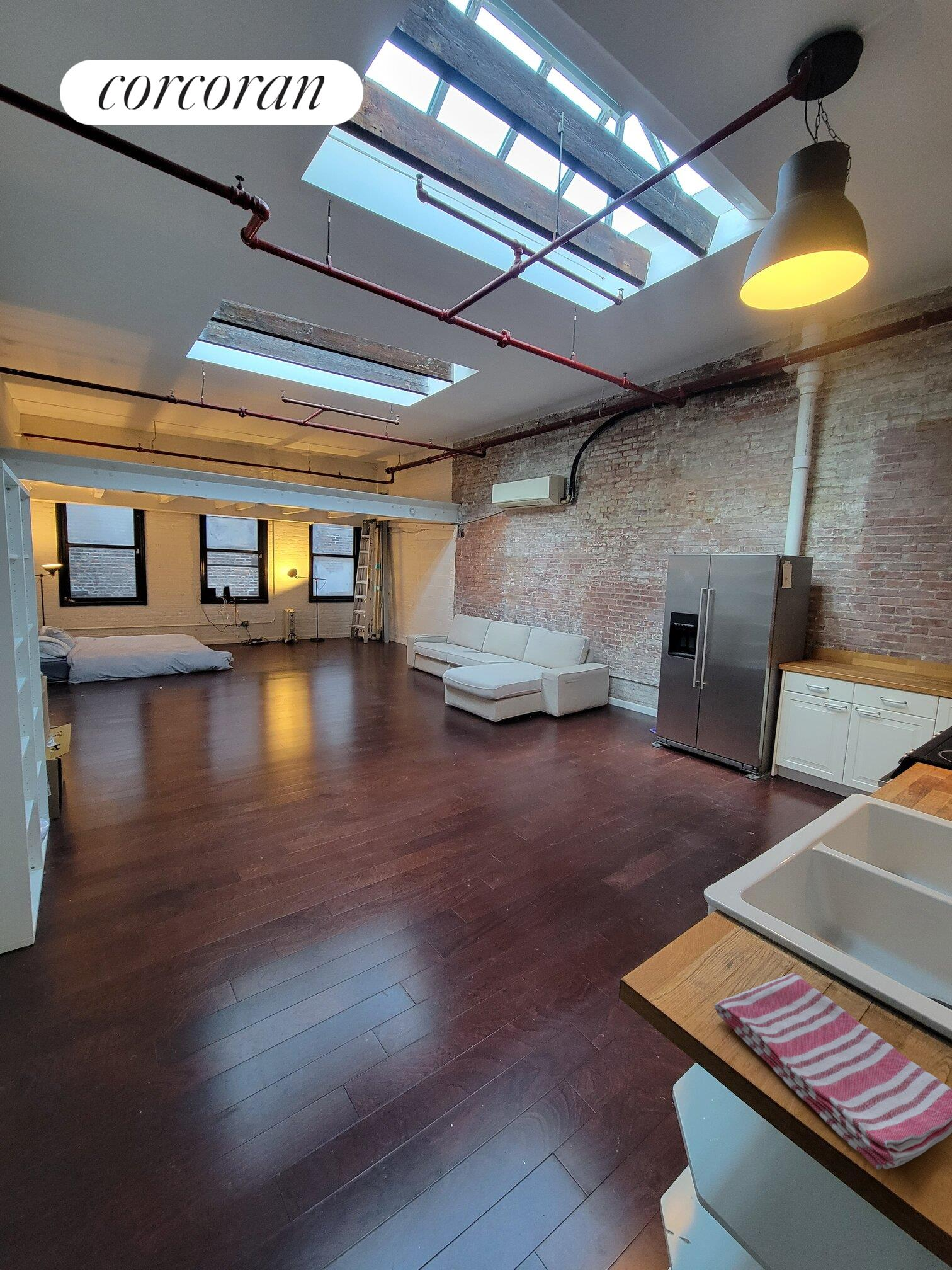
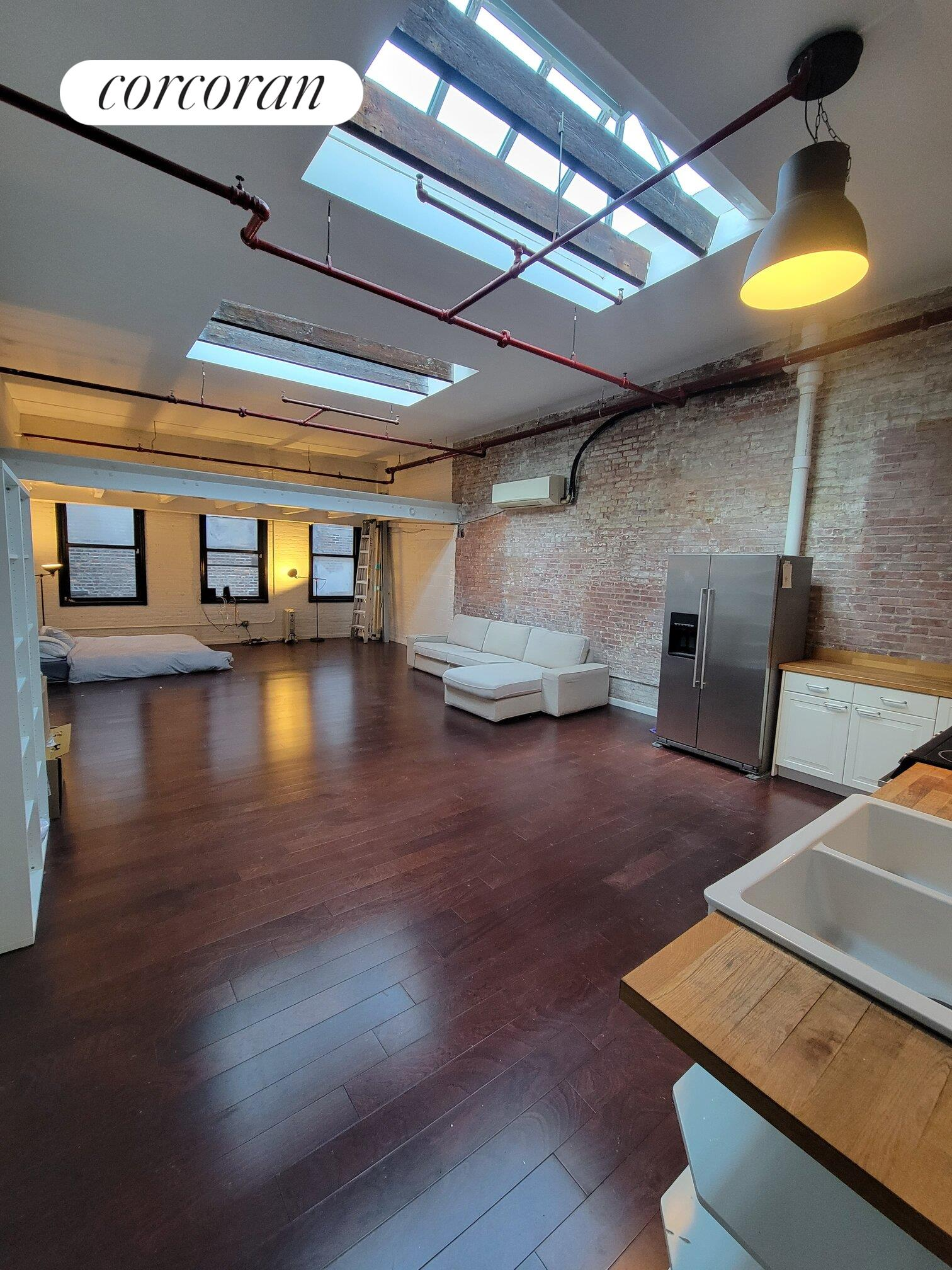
- dish towel [714,973,952,1170]
